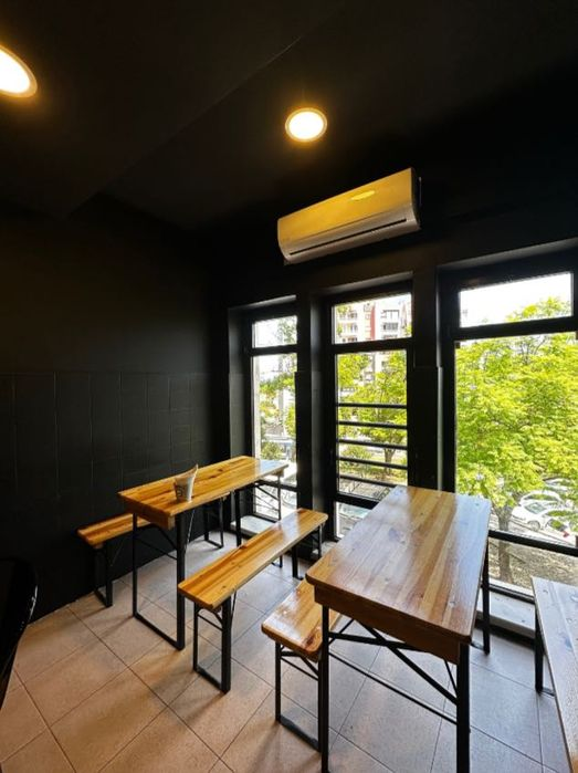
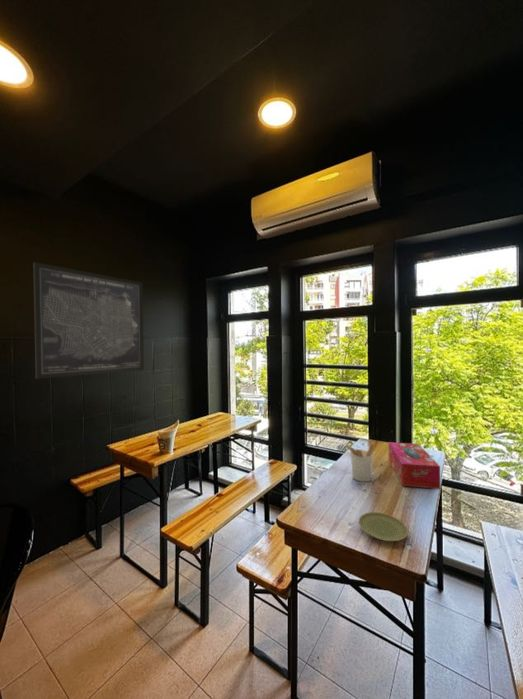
+ tissue box [388,441,441,490]
+ utensil holder [346,442,376,483]
+ plate [358,511,409,542]
+ wall art [32,261,145,380]
